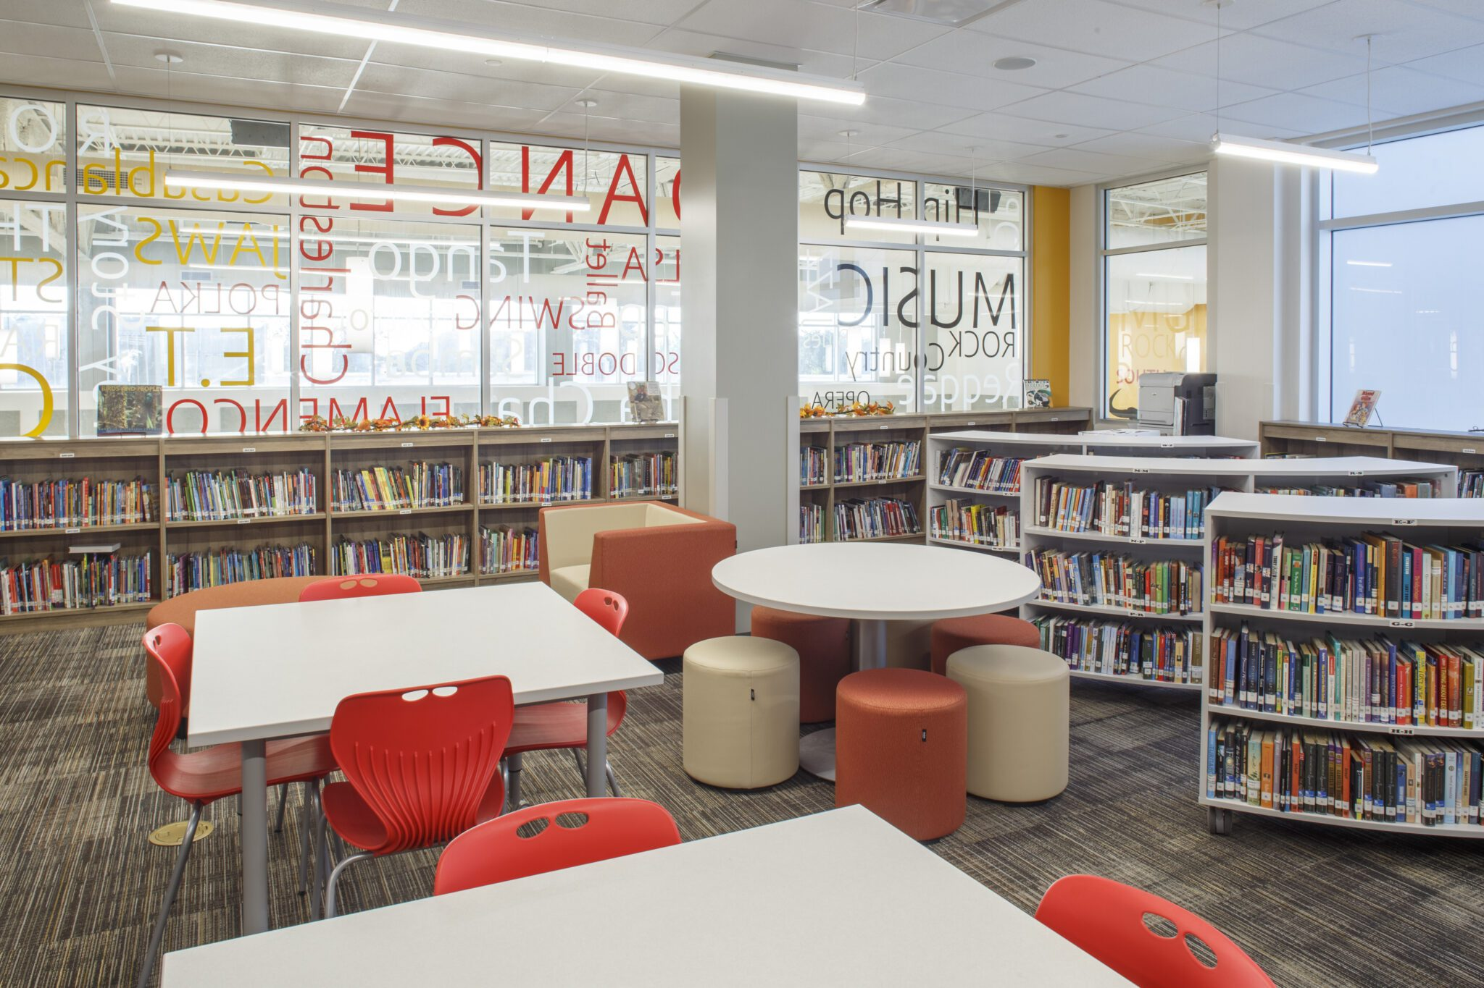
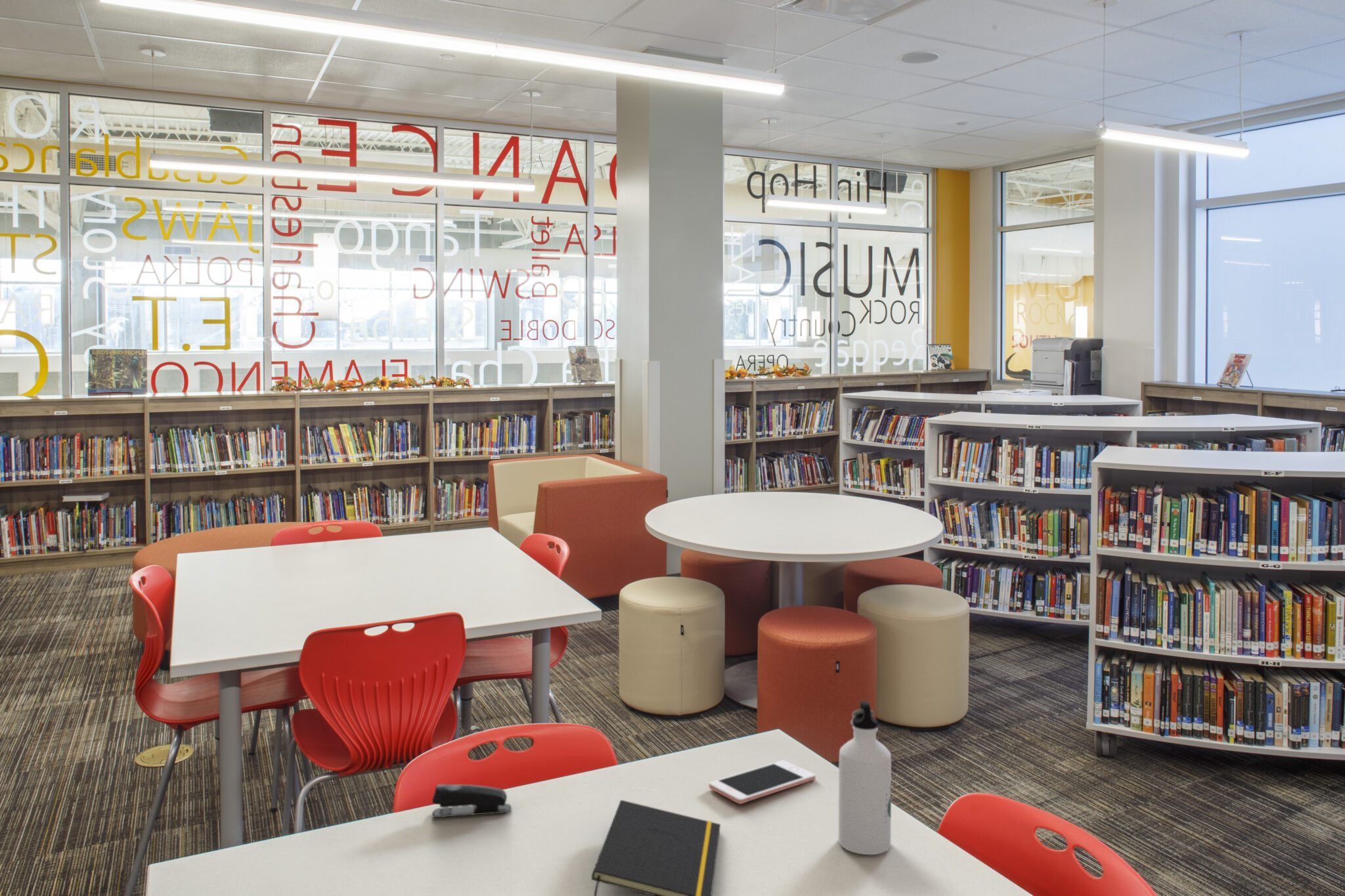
+ notepad [591,800,721,896]
+ water bottle [838,700,892,855]
+ cell phone [709,760,816,805]
+ stapler [431,784,512,818]
